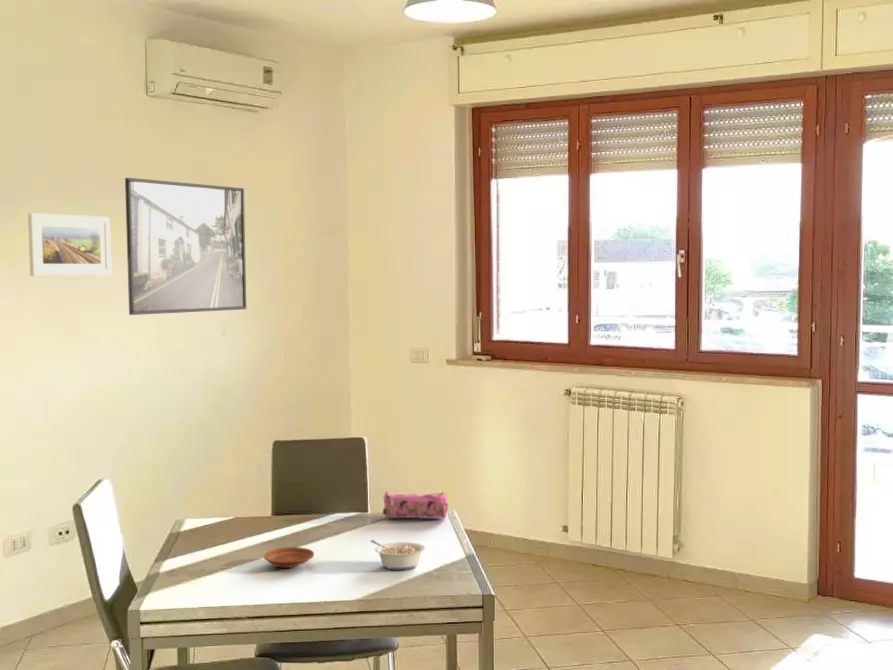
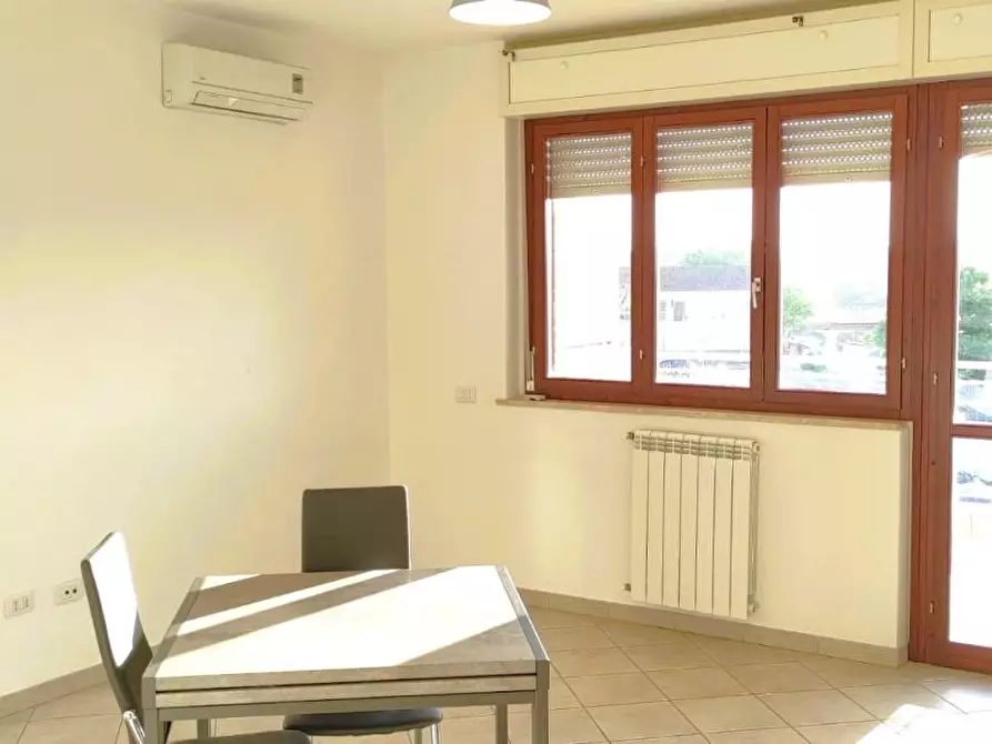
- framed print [27,212,113,277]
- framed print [124,177,248,316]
- plate [263,546,315,569]
- pencil case [382,490,449,519]
- legume [369,539,426,571]
